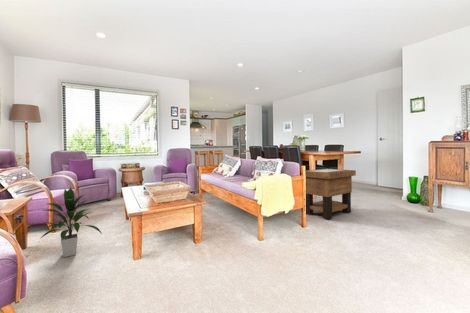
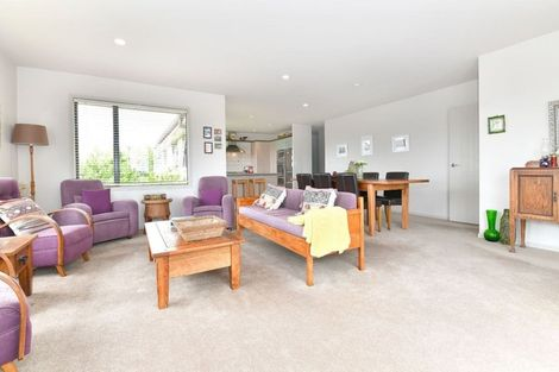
- side table [305,168,357,220]
- indoor plant [36,186,104,258]
